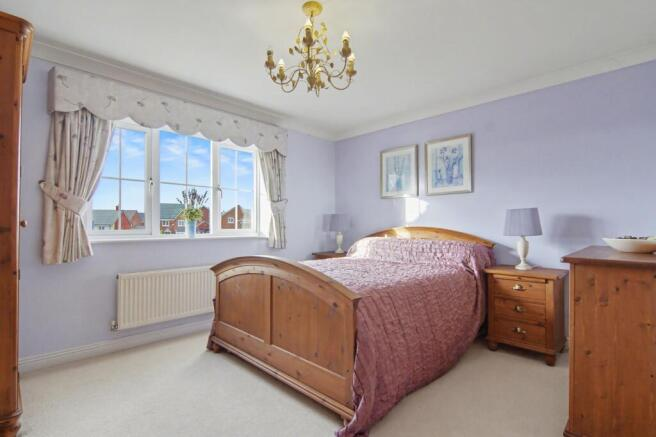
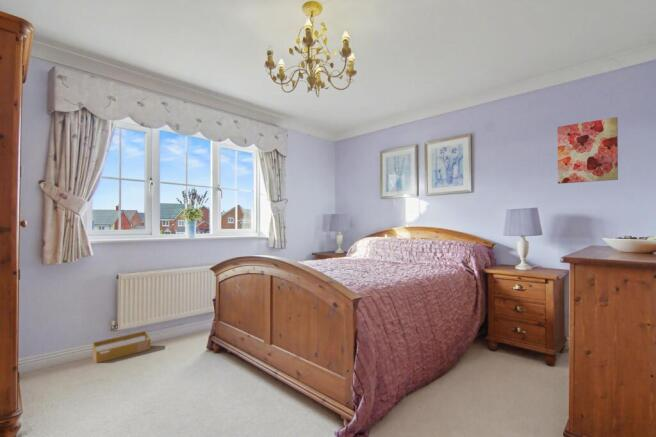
+ basket [92,330,152,364]
+ wall art [557,116,619,185]
